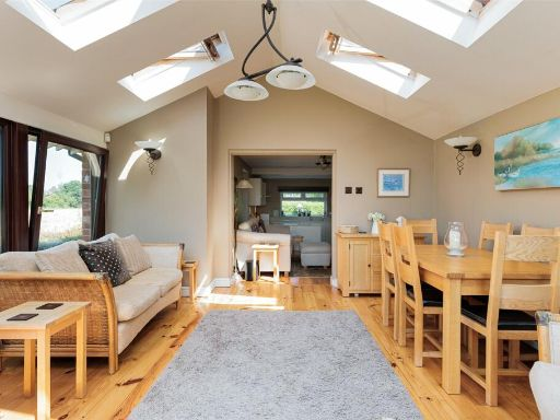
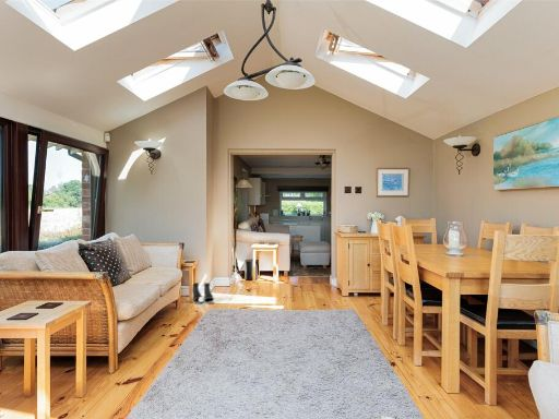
+ boots [191,282,214,303]
